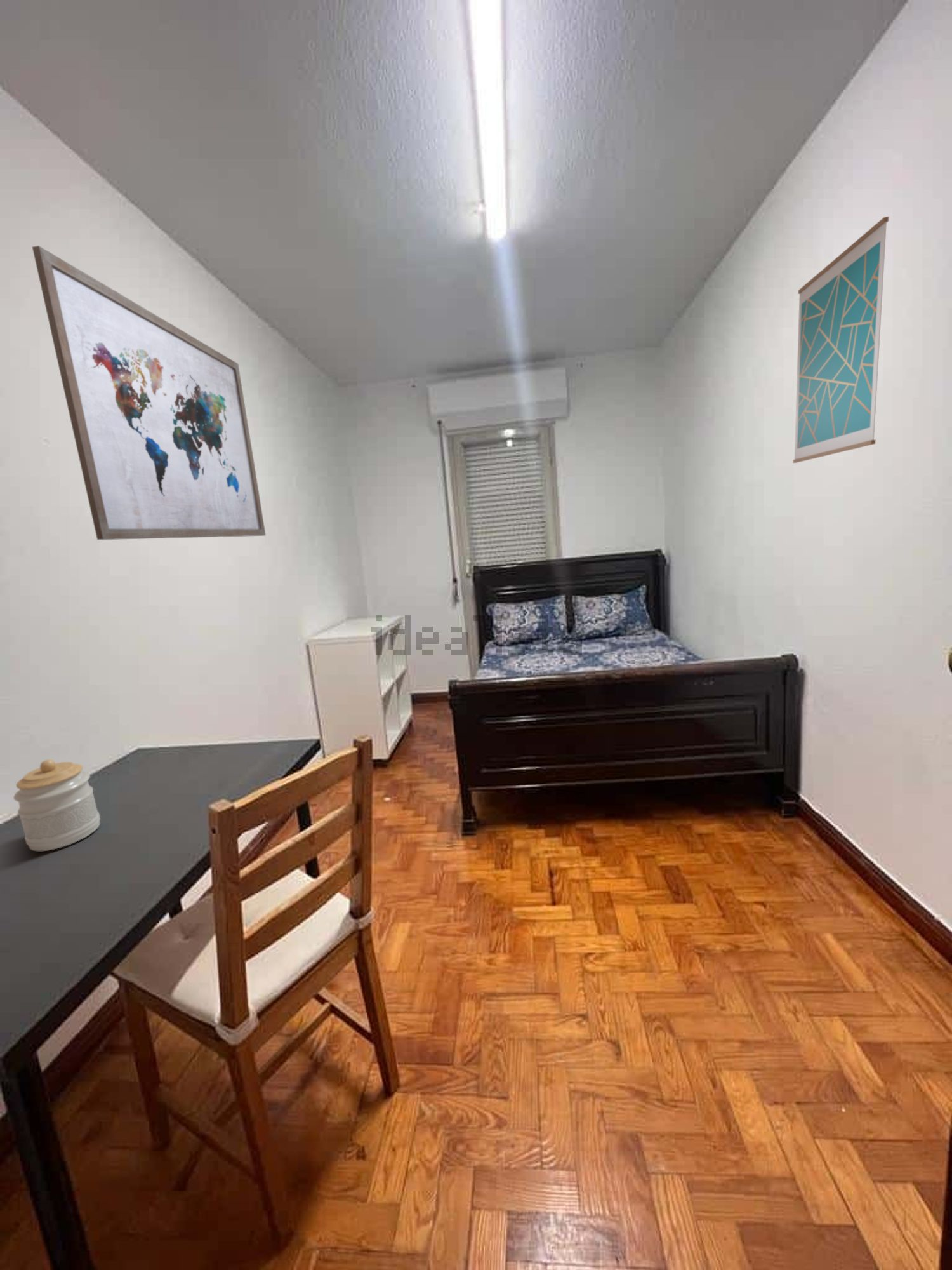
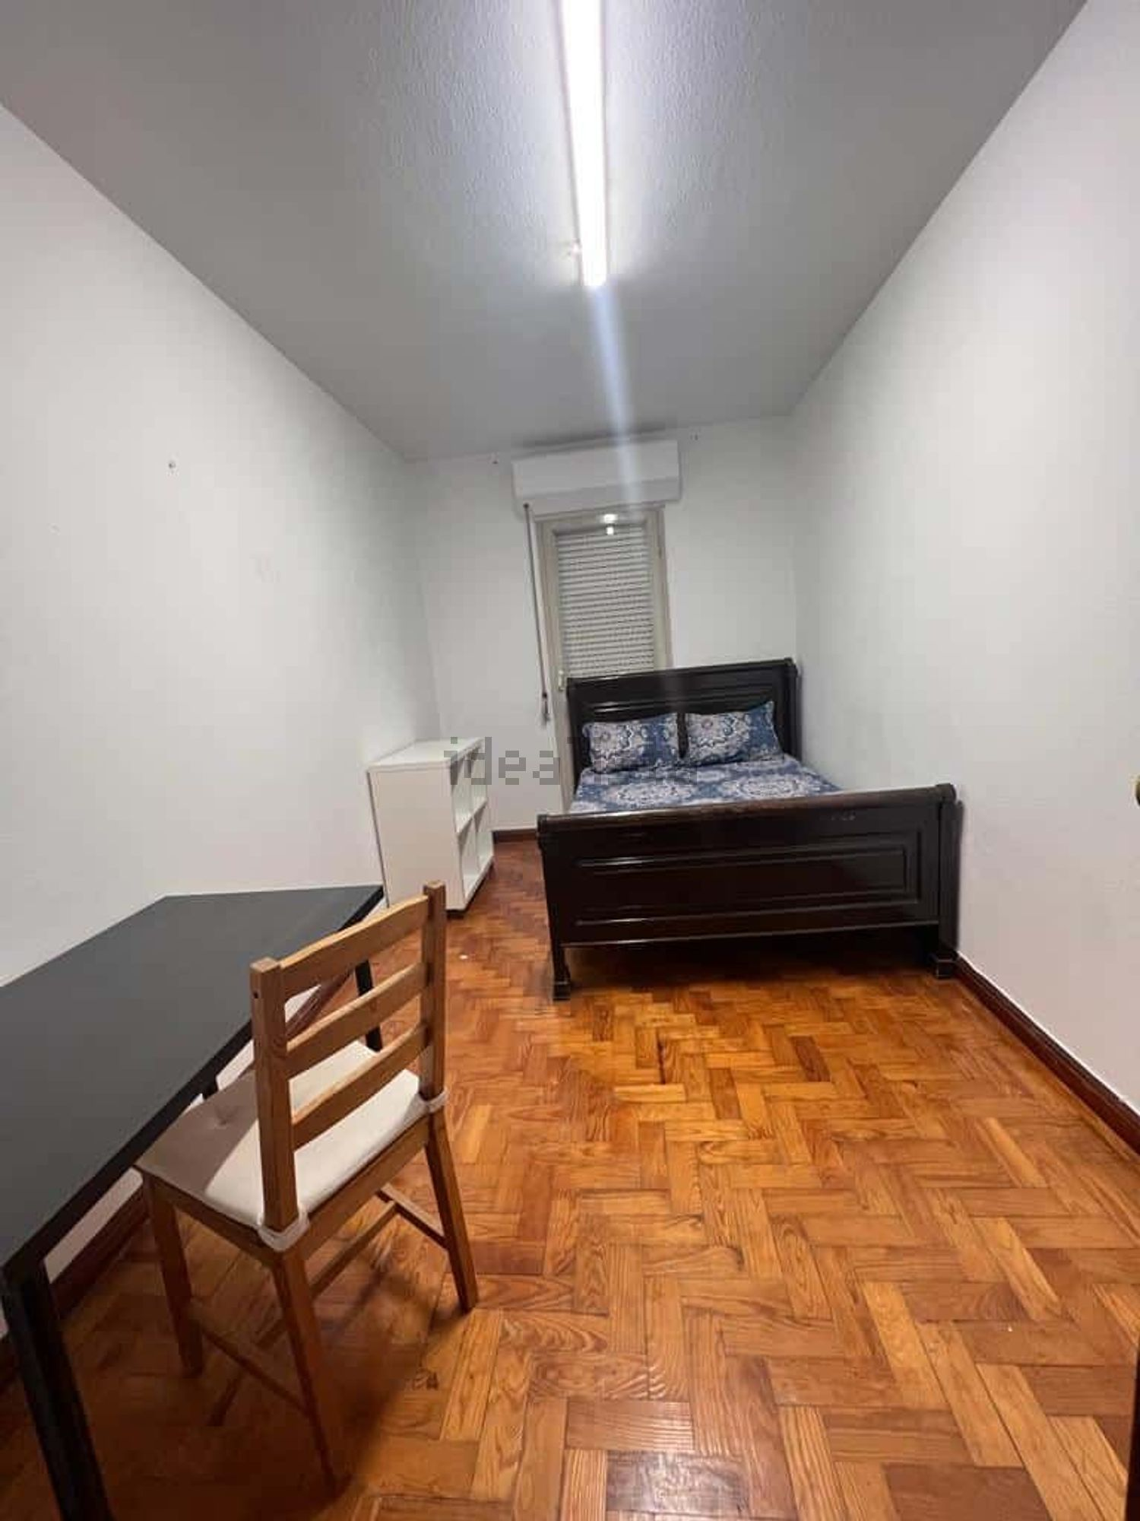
- wall art [792,216,889,464]
- wall art [32,245,267,540]
- jar [13,759,101,852]
